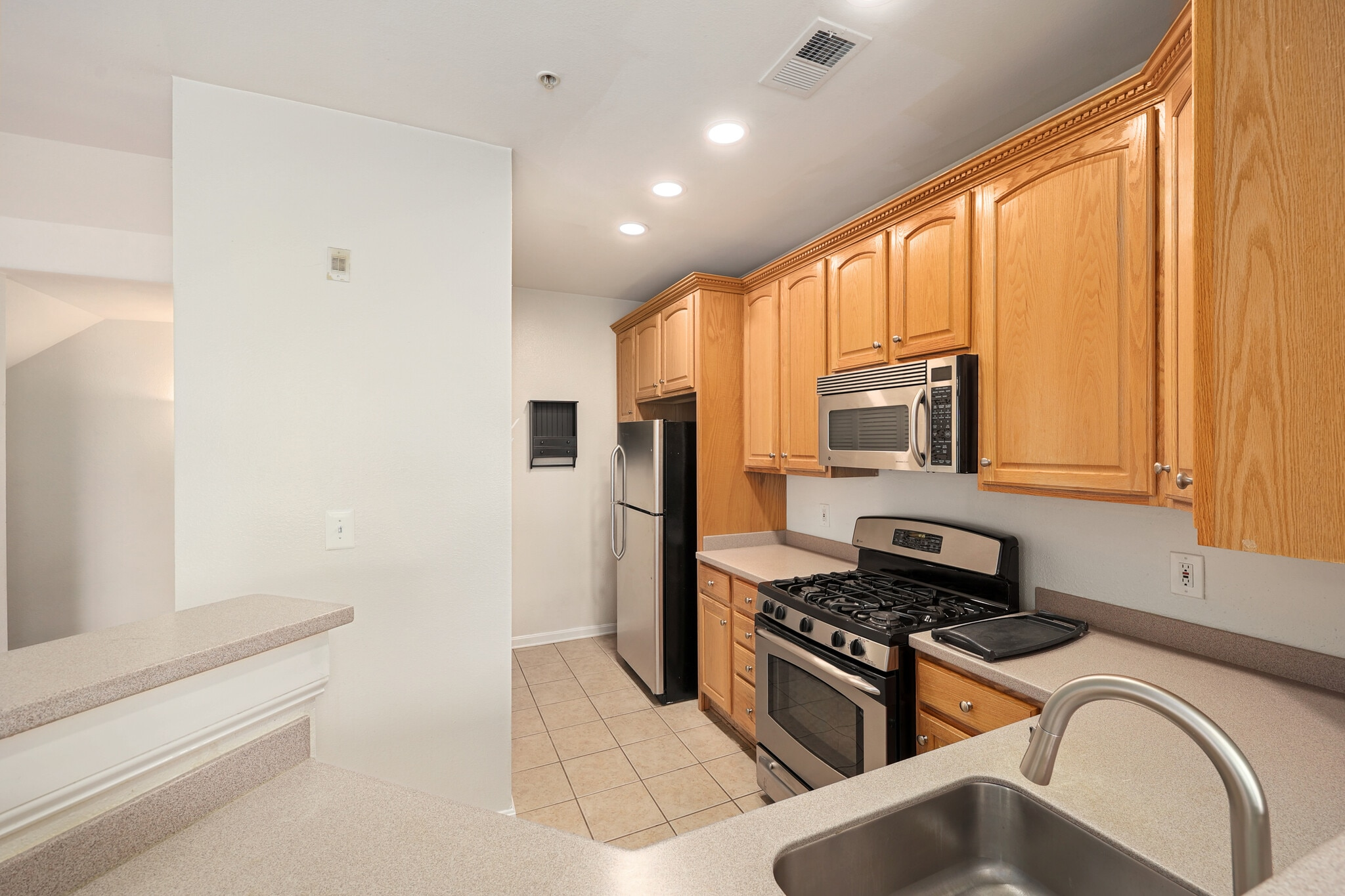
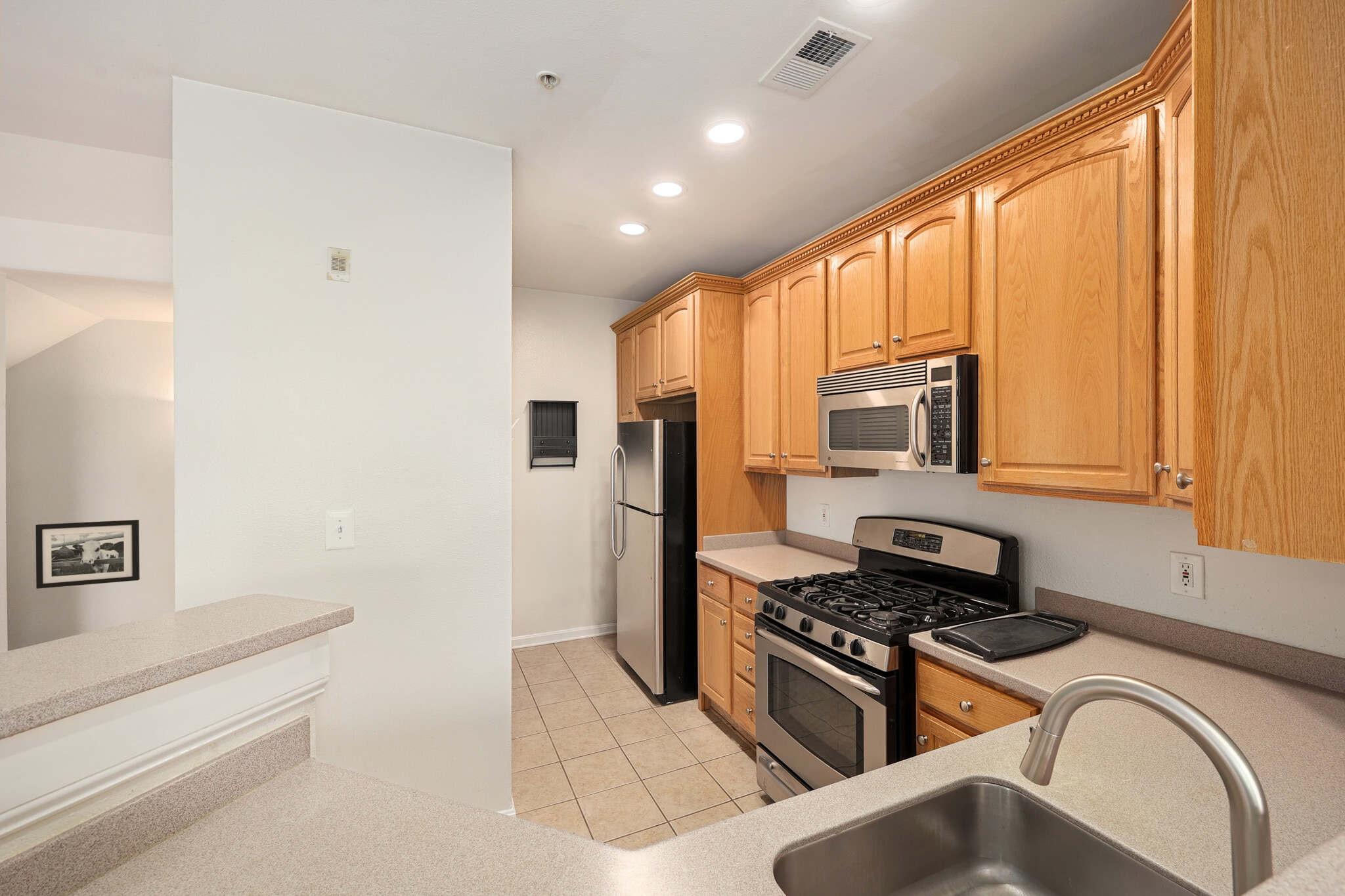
+ picture frame [35,519,141,589]
